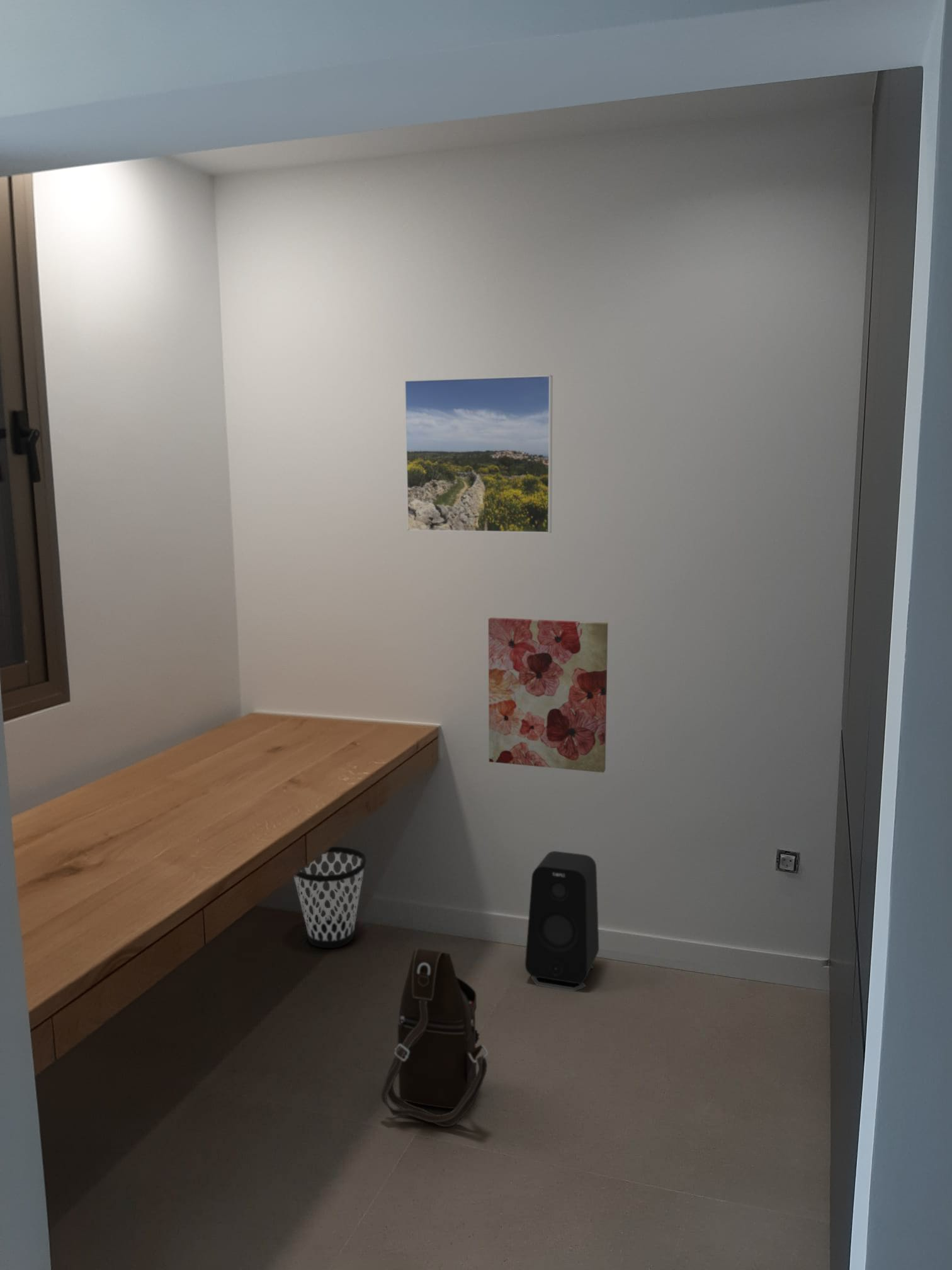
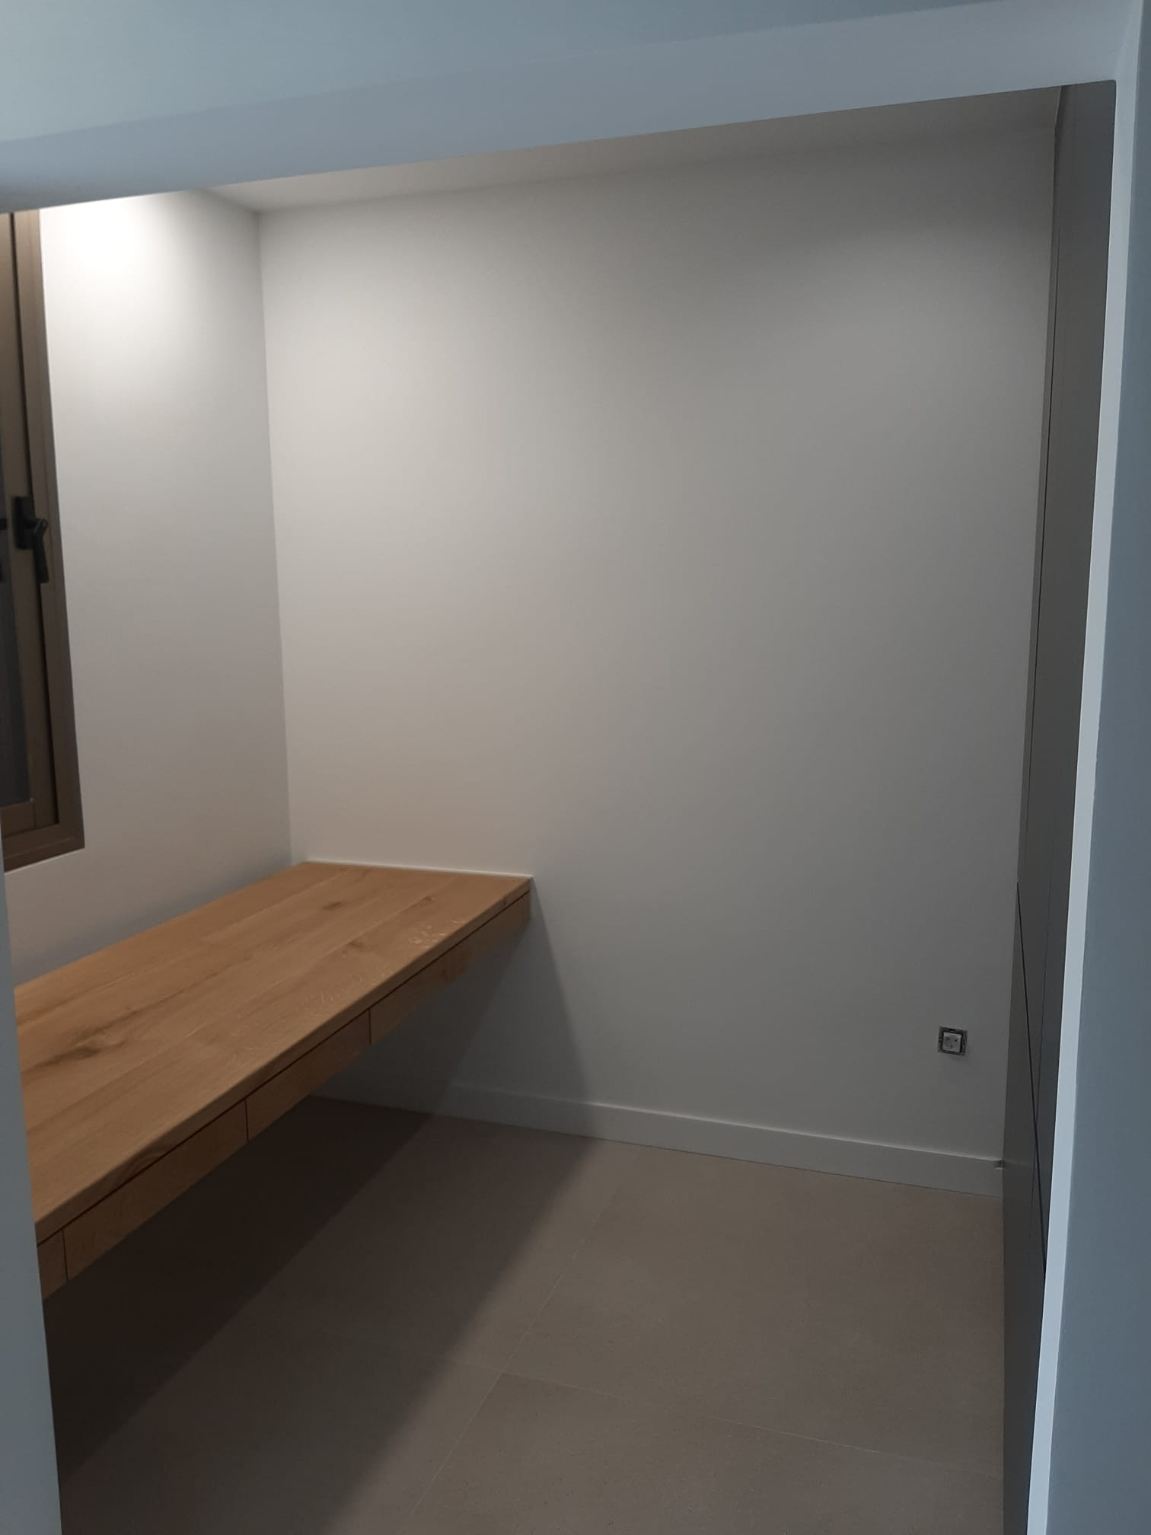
- speaker [524,850,599,992]
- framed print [404,374,553,534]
- wall art [488,617,608,774]
- wastebasket [293,846,367,949]
- shoulder bag [380,948,489,1128]
